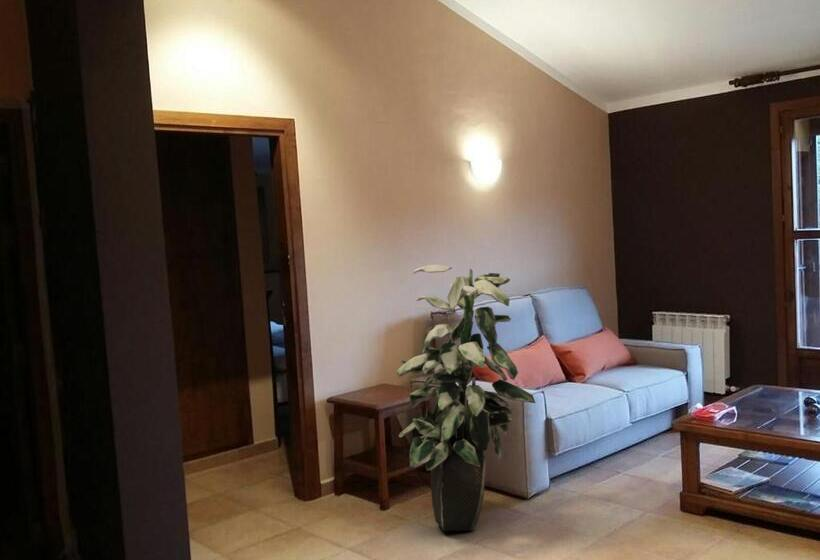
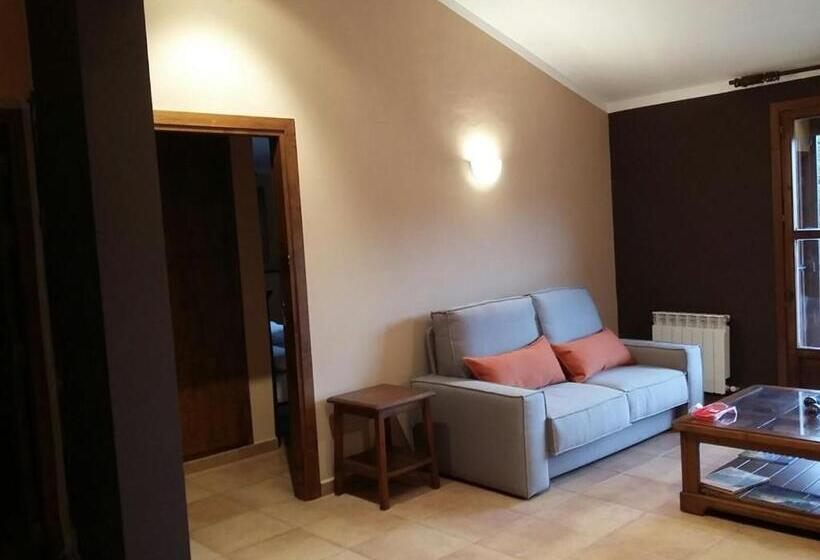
- indoor plant [396,264,536,532]
